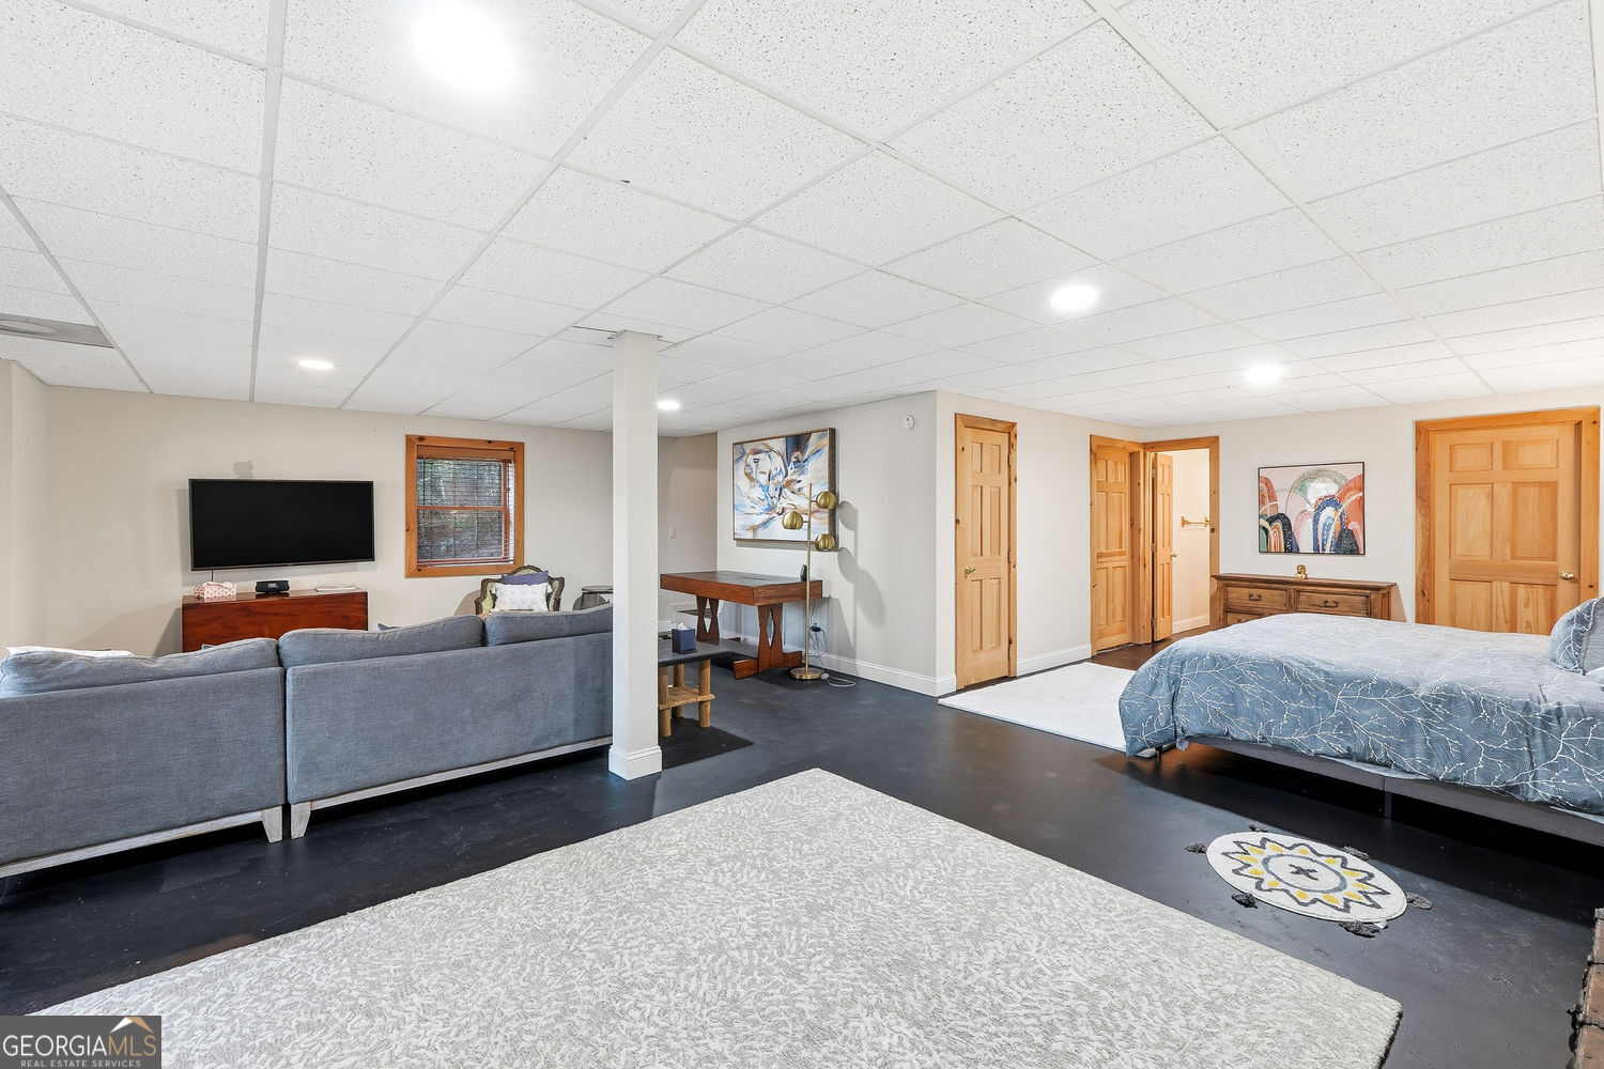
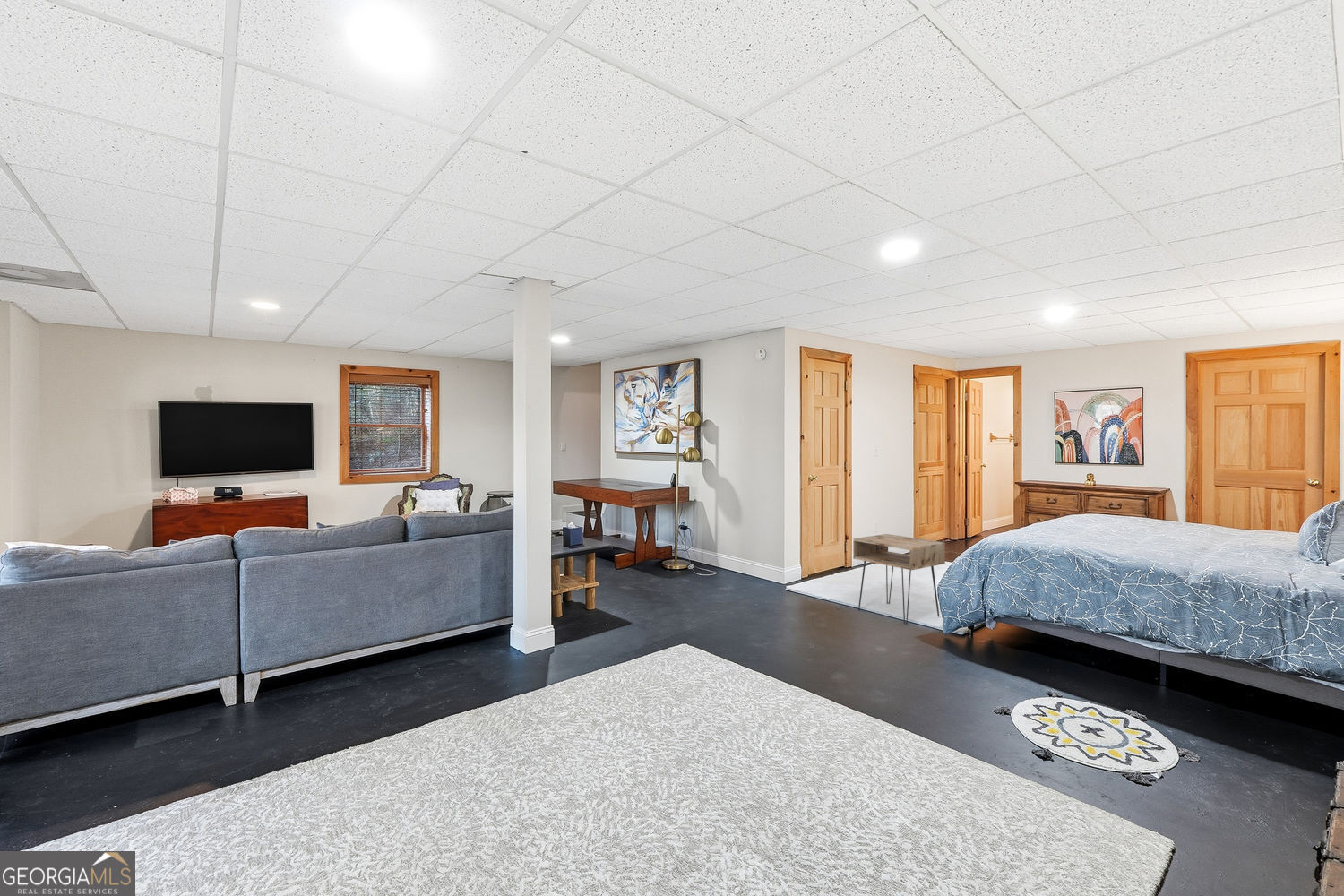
+ nightstand [852,533,946,625]
